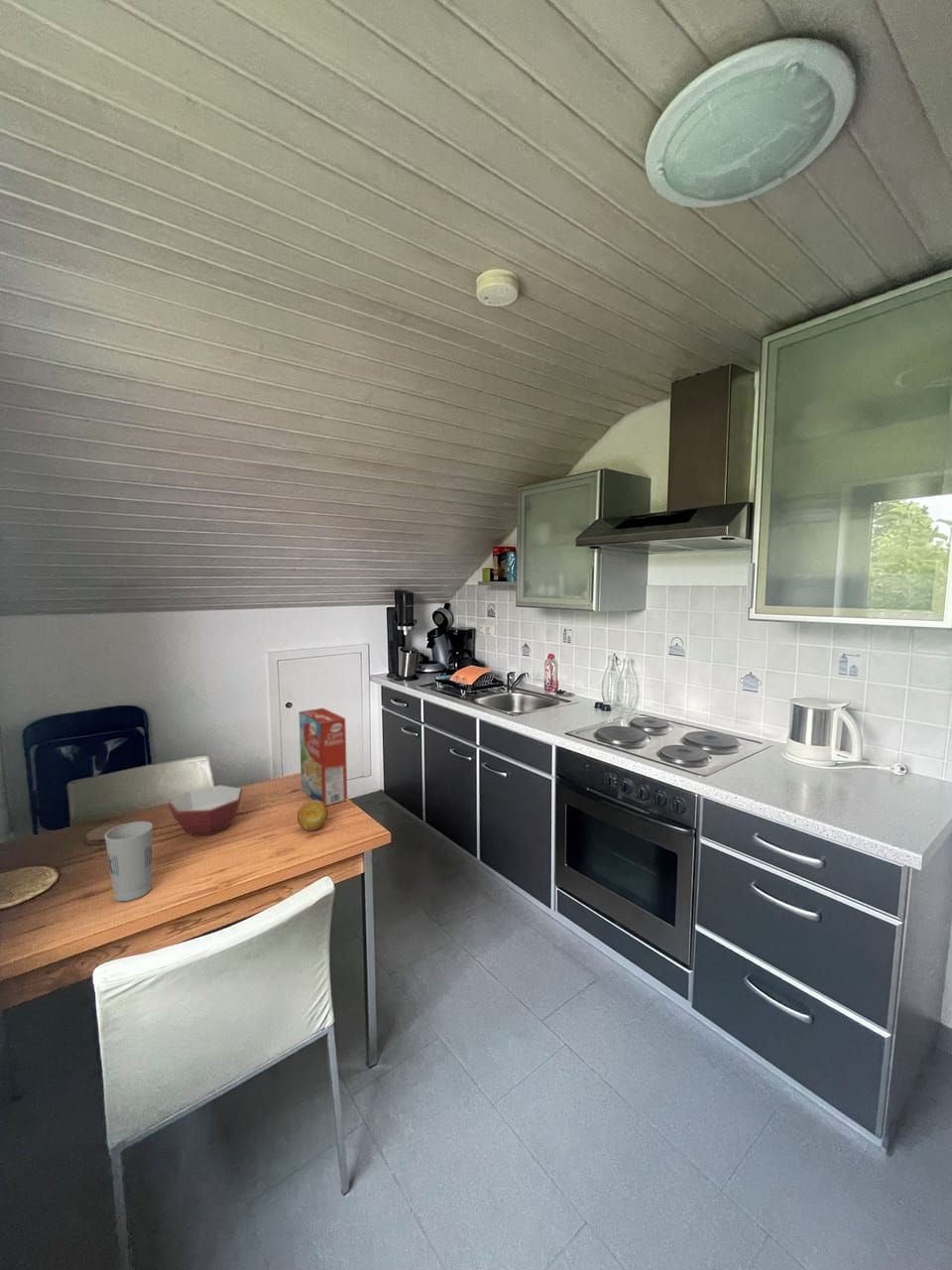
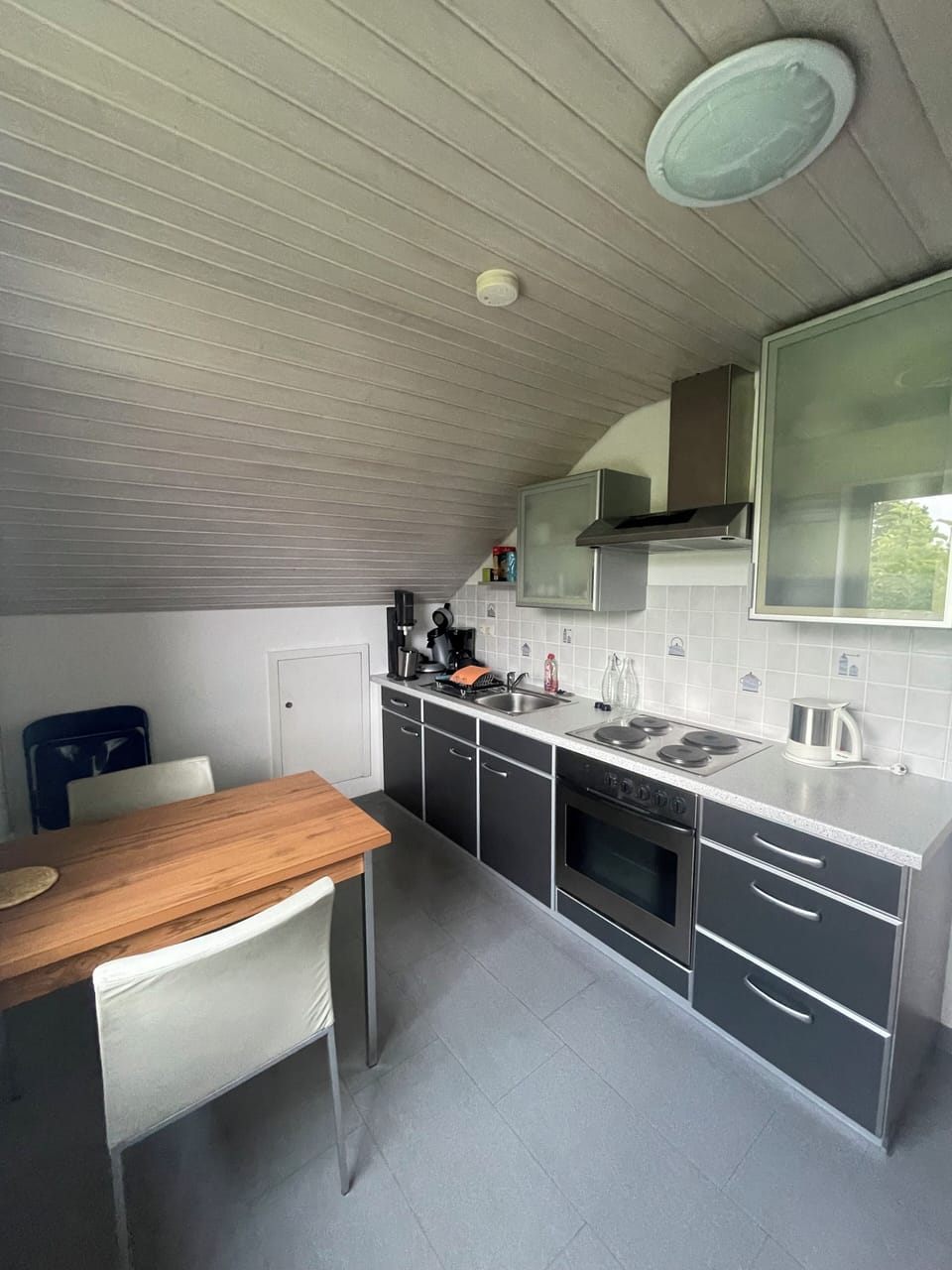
- cup [105,821,154,902]
- cereal box [297,707,348,808]
- coaster [85,823,126,845]
- fruit [297,800,329,831]
- bowl [167,784,244,837]
